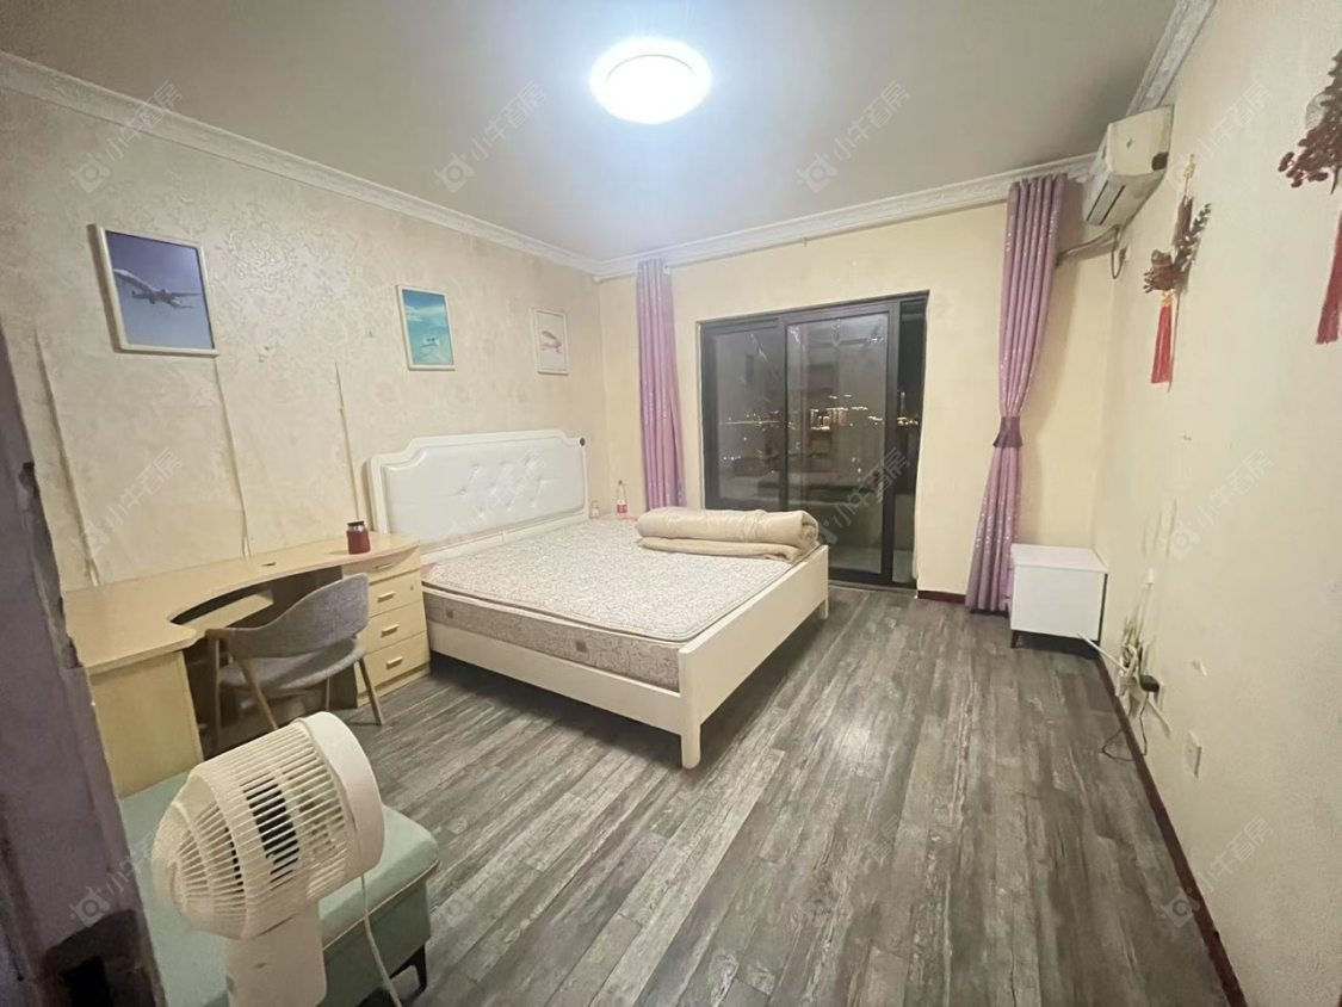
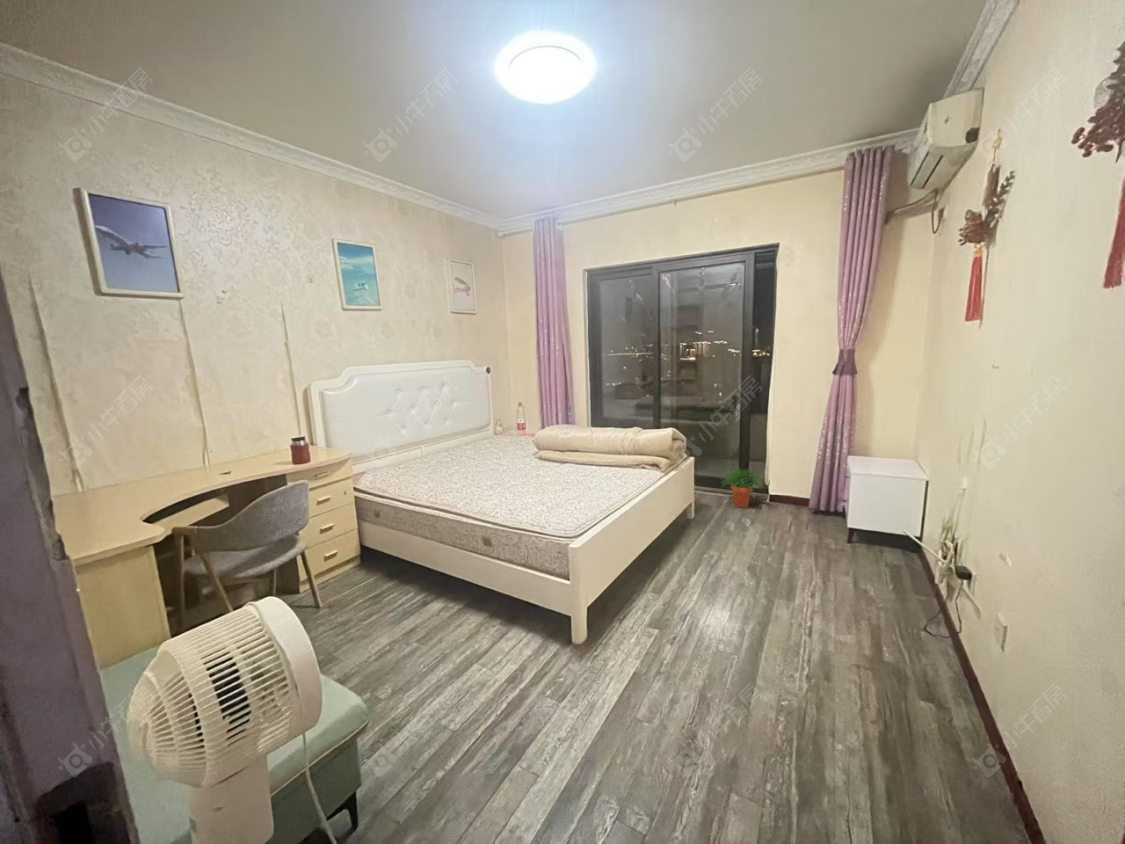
+ potted plant [719,467,768,509]
